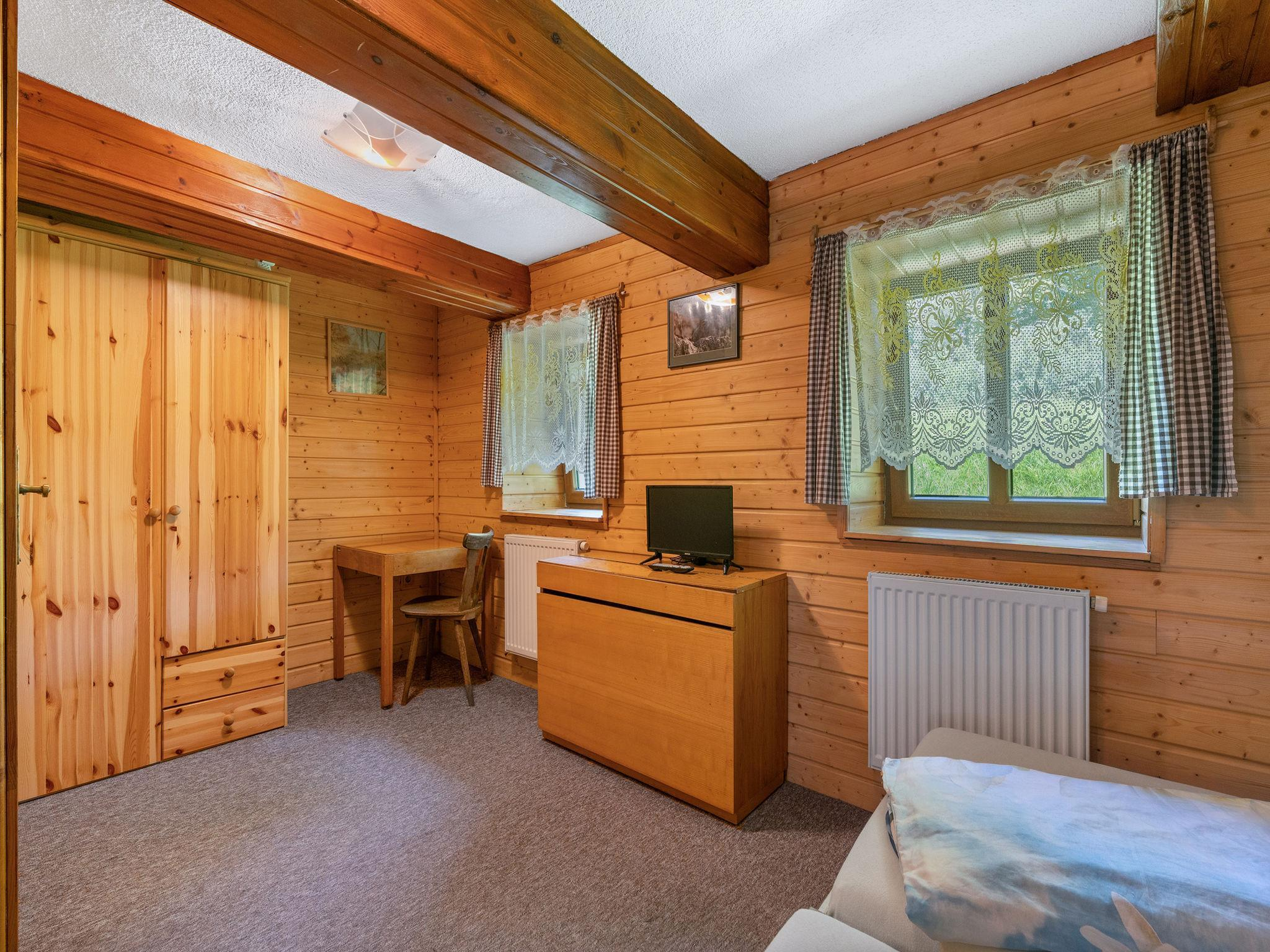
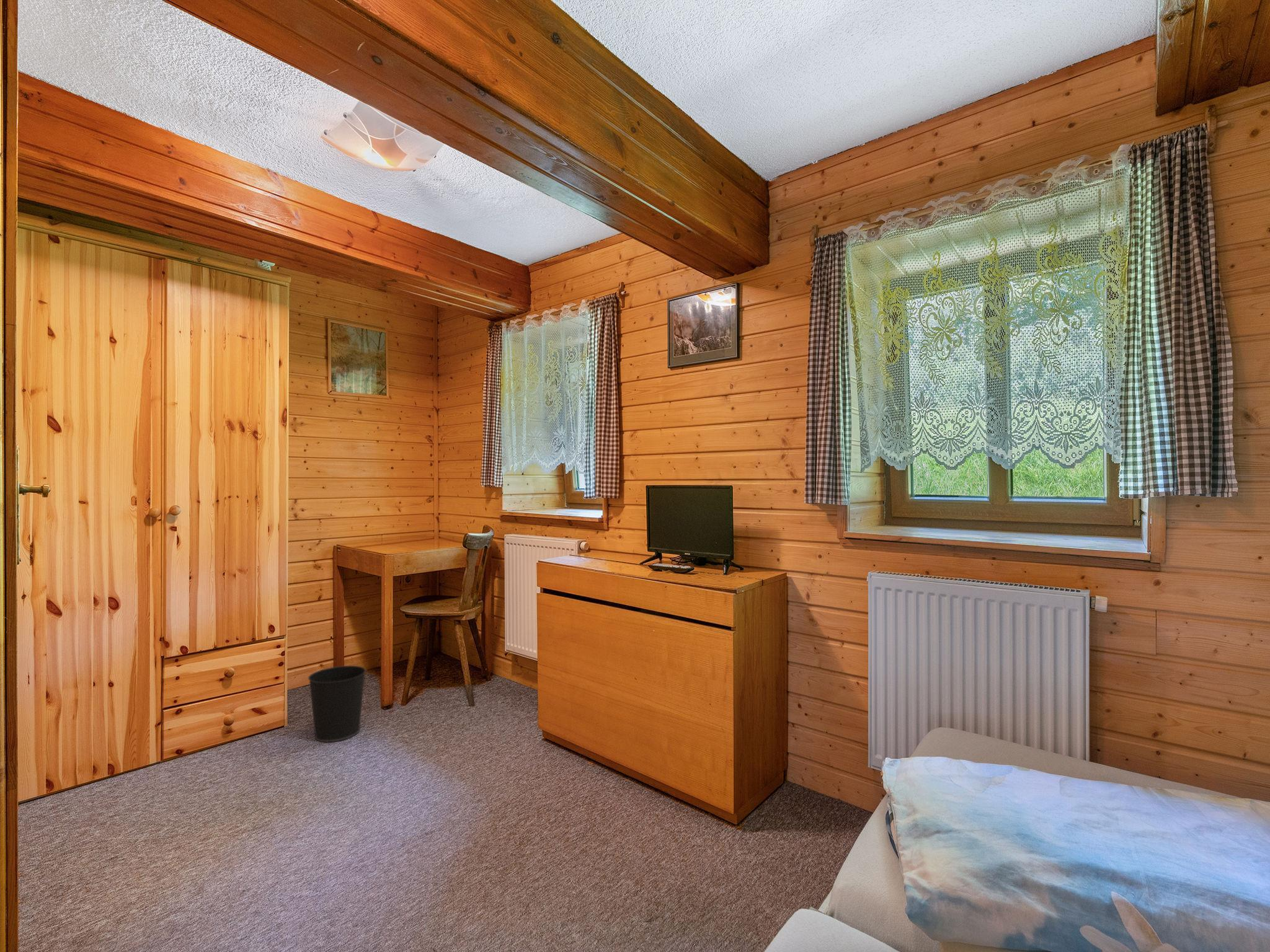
+ wastebasket [308,665,366,743]
